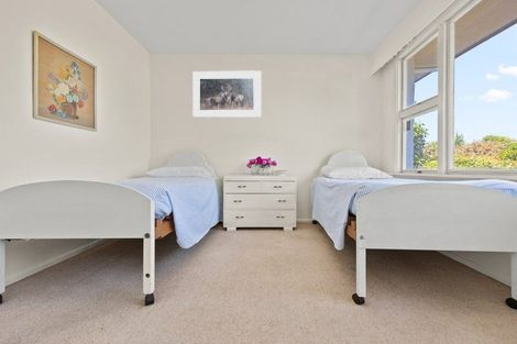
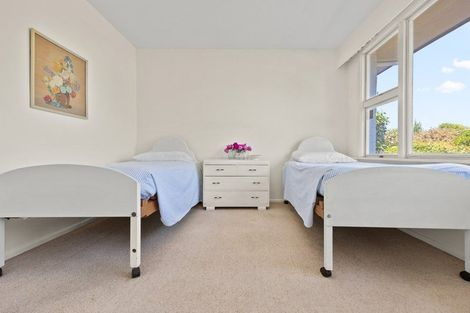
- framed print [191,69,262,119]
